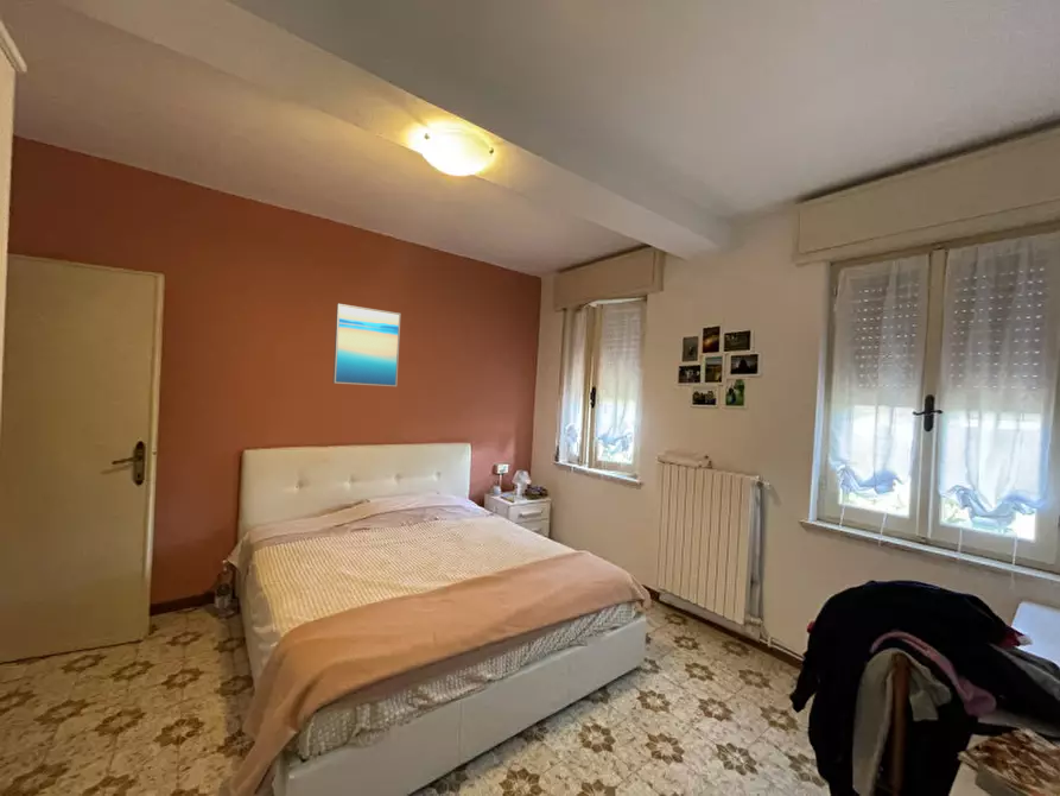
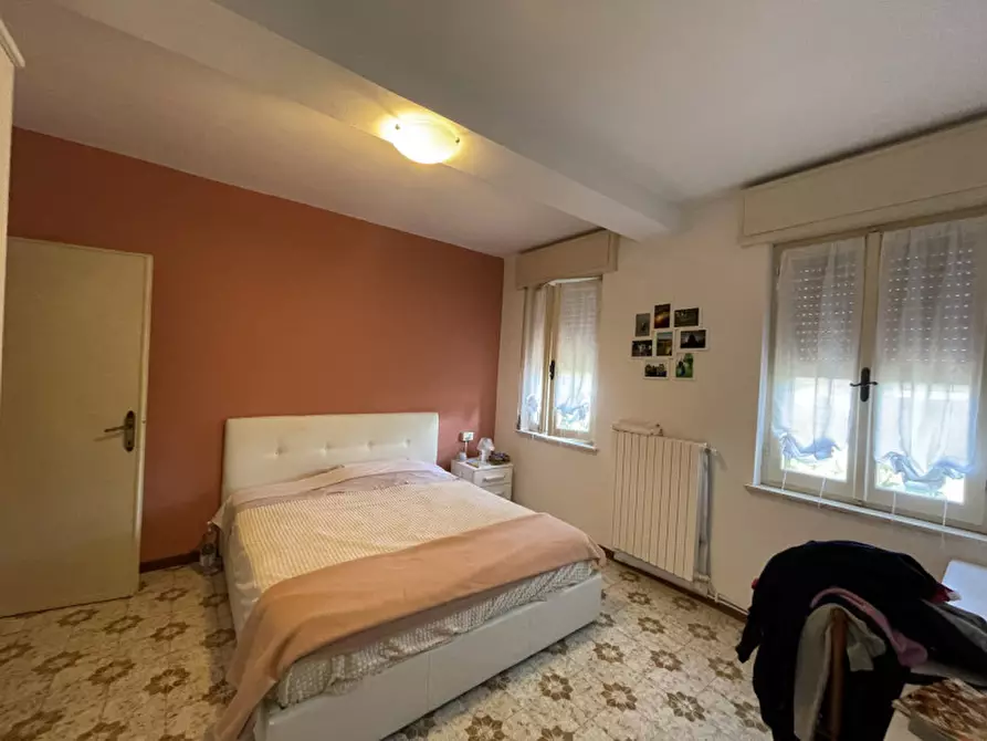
- wall art [331,303,401,387]
